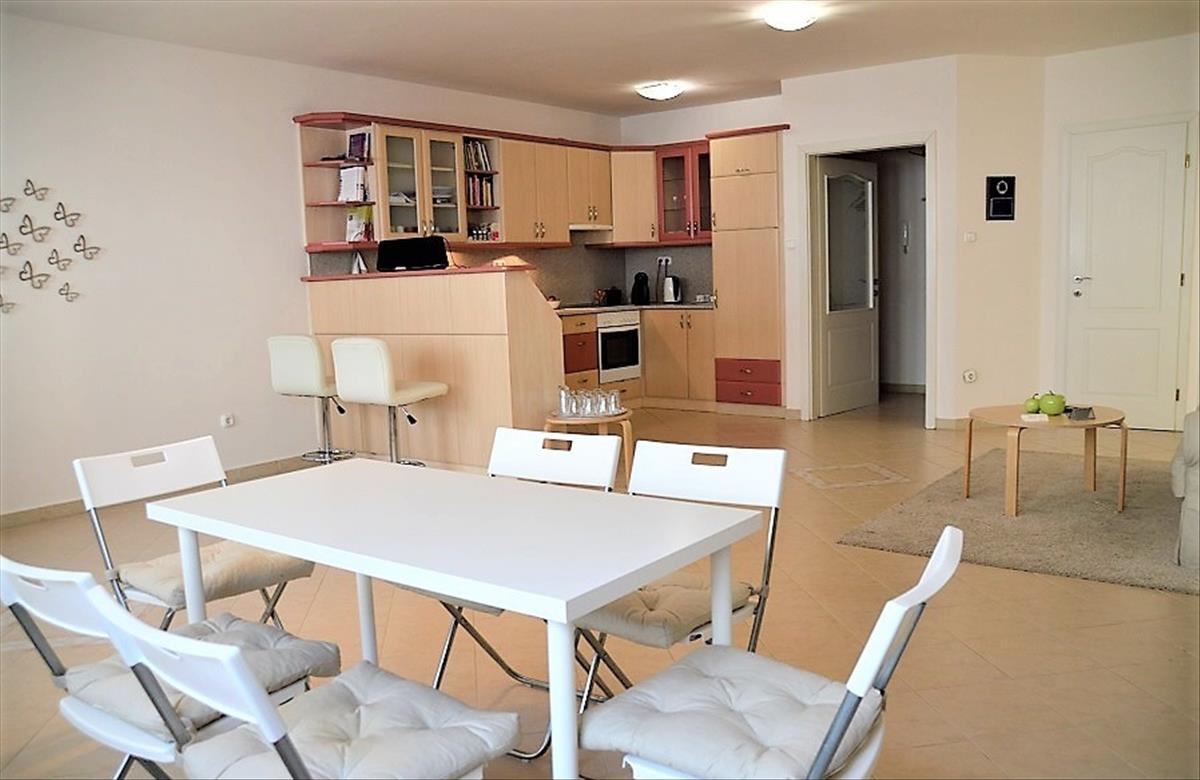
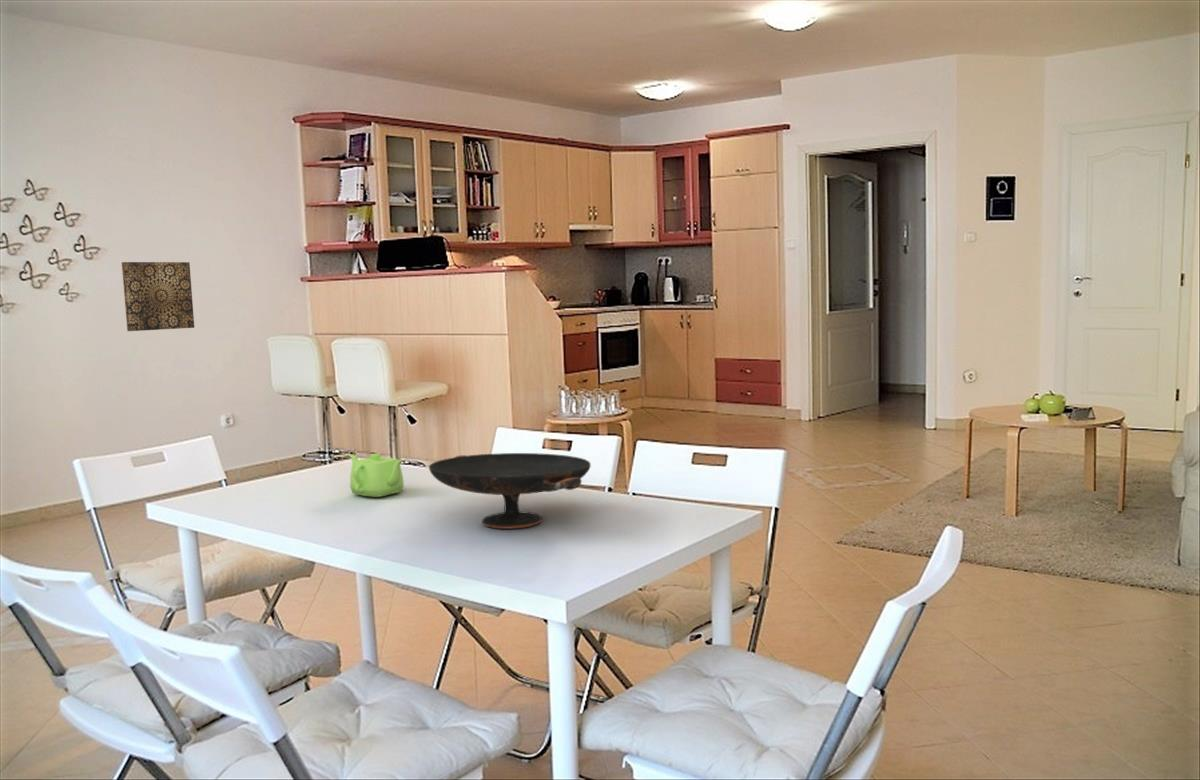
+ teapot [348,453,405,498]
+ wall art [121,261,195,332]
+ decorative bowl [428,452,592,530]
